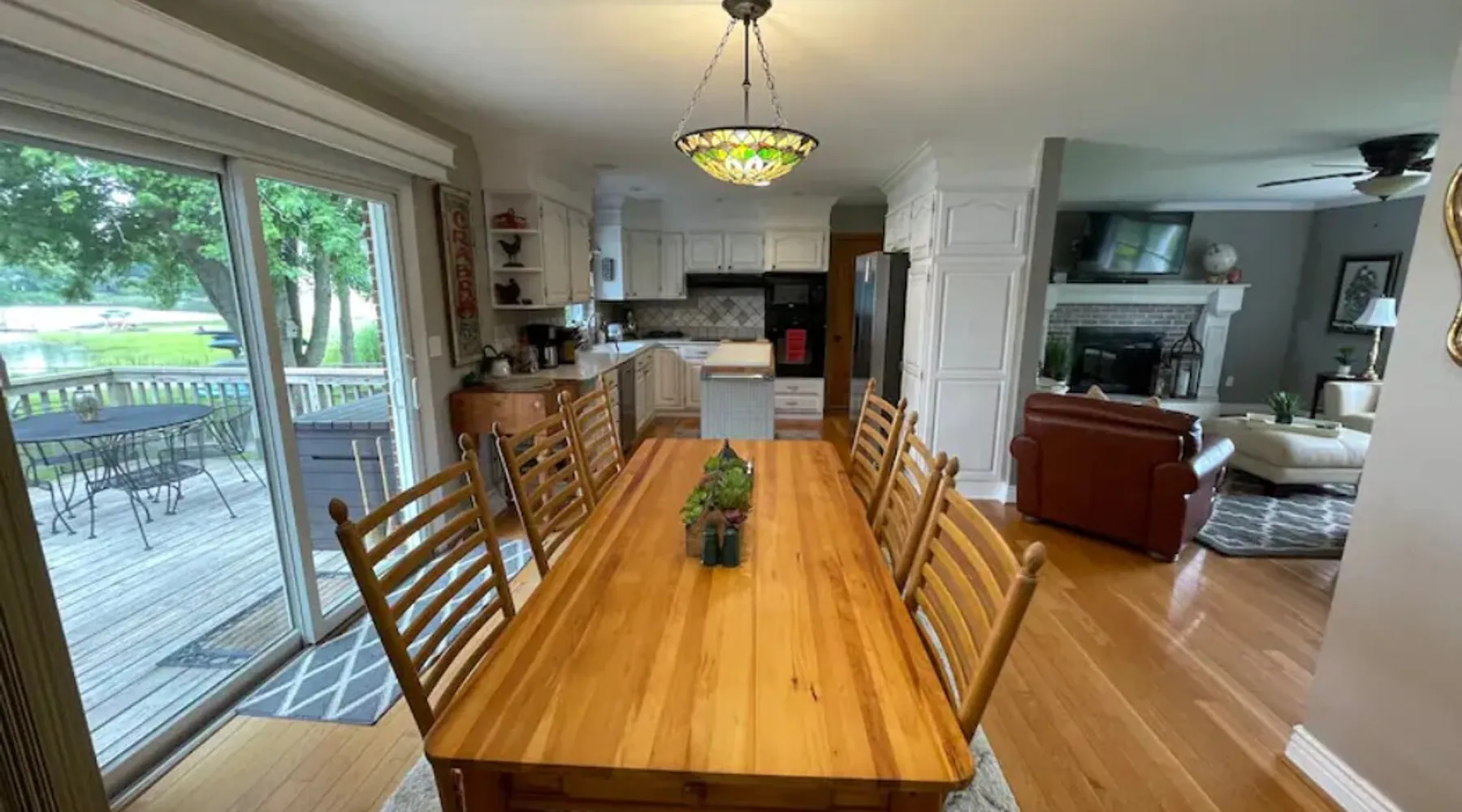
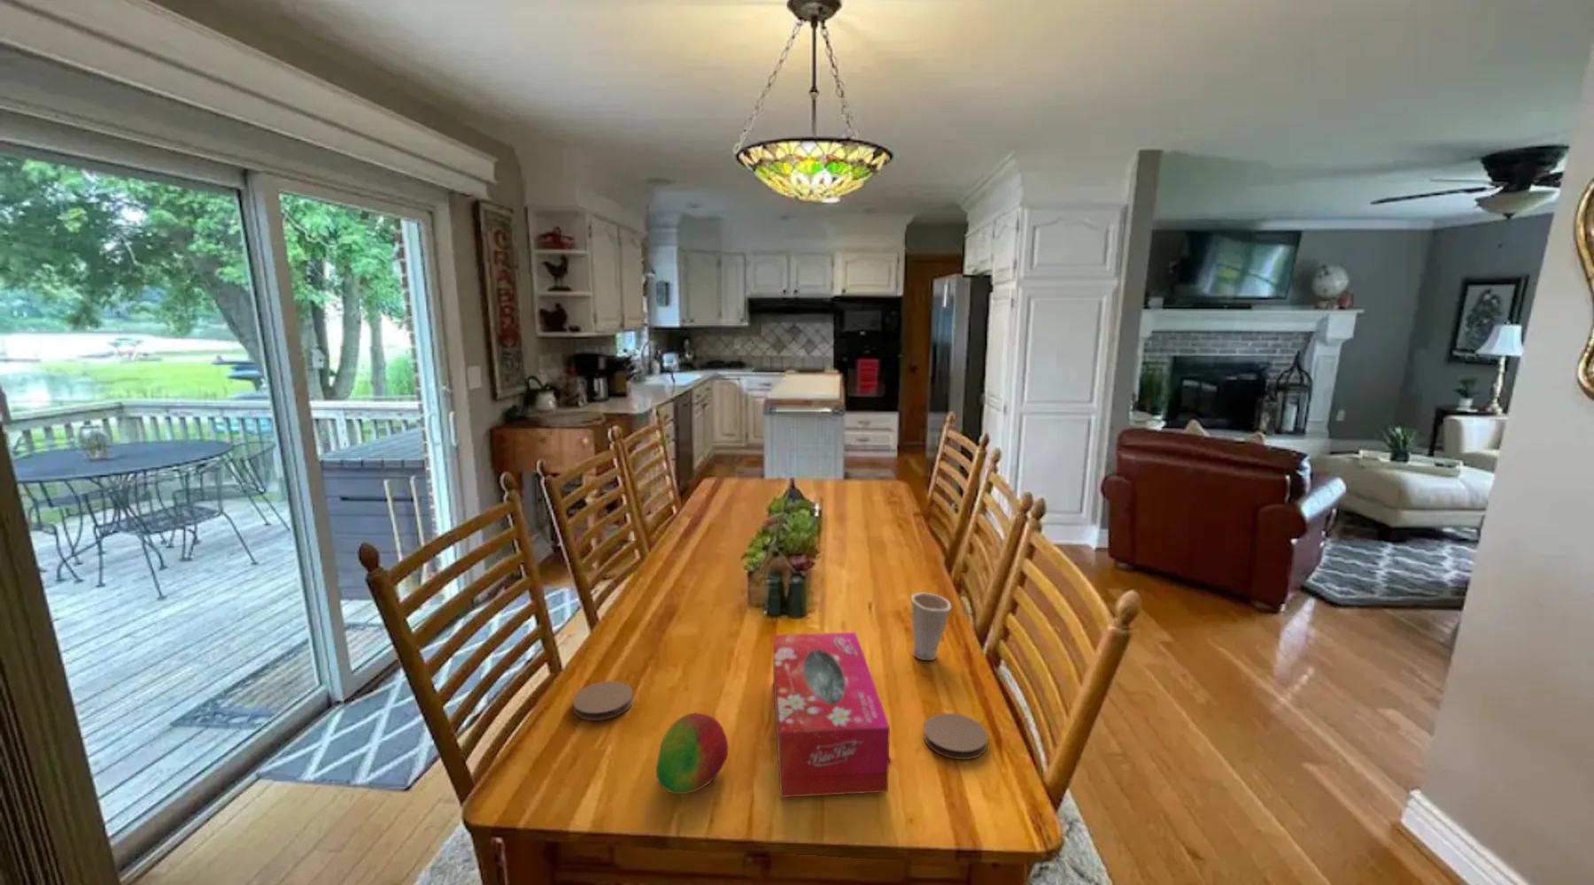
+ cup [910,592,952,662]
+ tissue box [772,631,891,798]
+ coaster [922,713,988,761]
+ coaster [572,680,635,722]
+ fruit [655,713,728,795]
